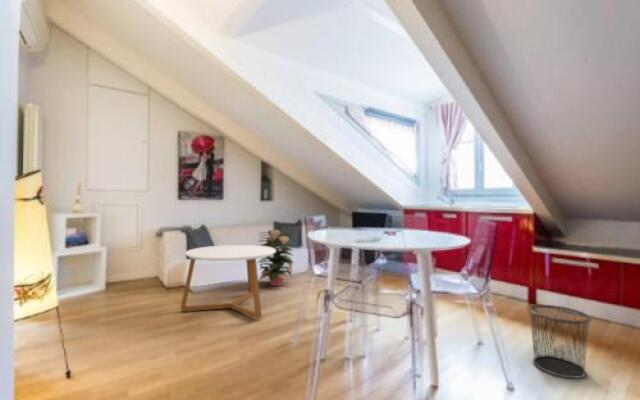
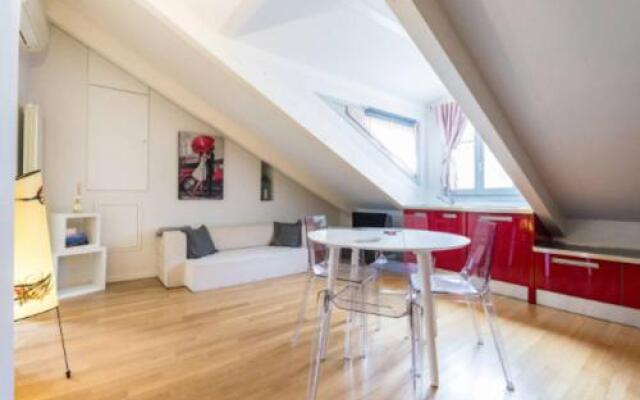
- decorative plant [257,229,295,287]
- coffee table [179,244,276,320]
- waste bin [528,304,593,379]
